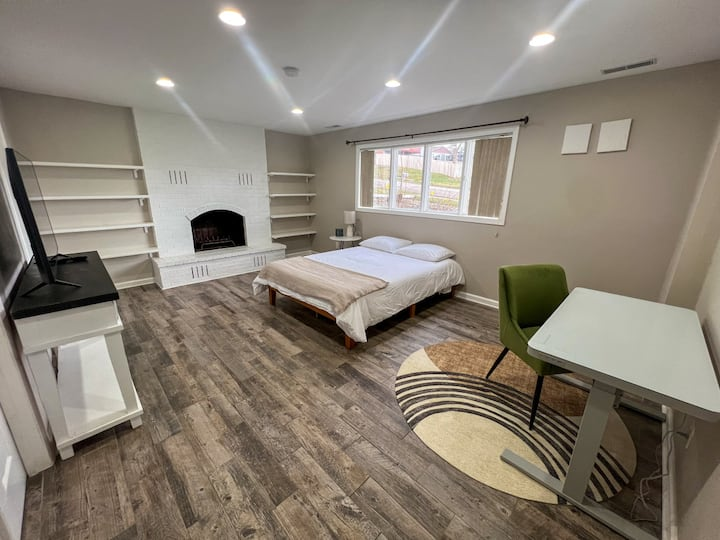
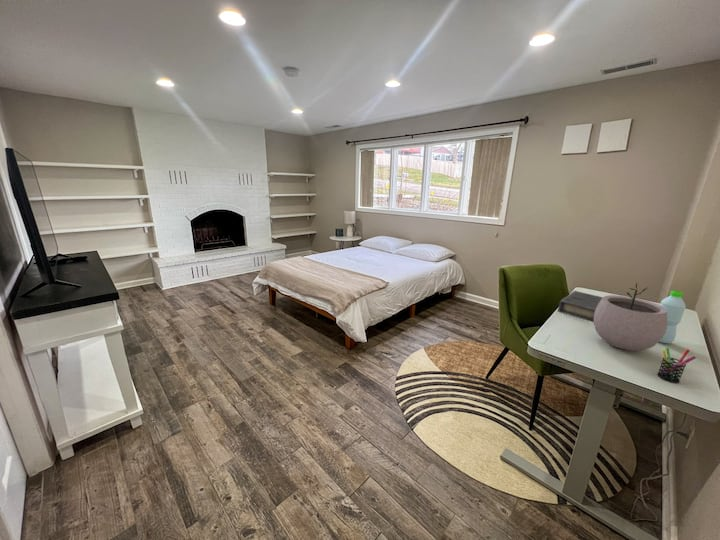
+ pen holder [656,347,697,384]
+ book [557,290,603,322]
+ plant pot [593,282,668,352]
+ water bottle [659,290,687,344]
